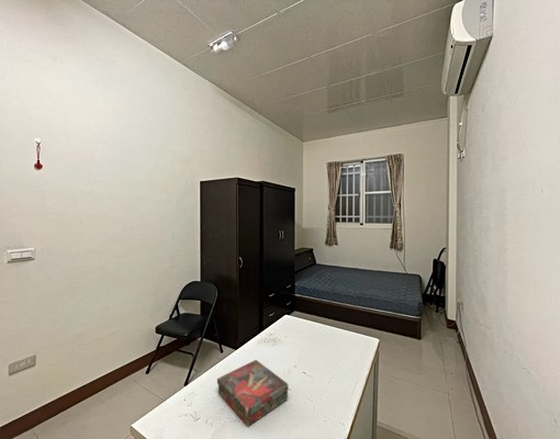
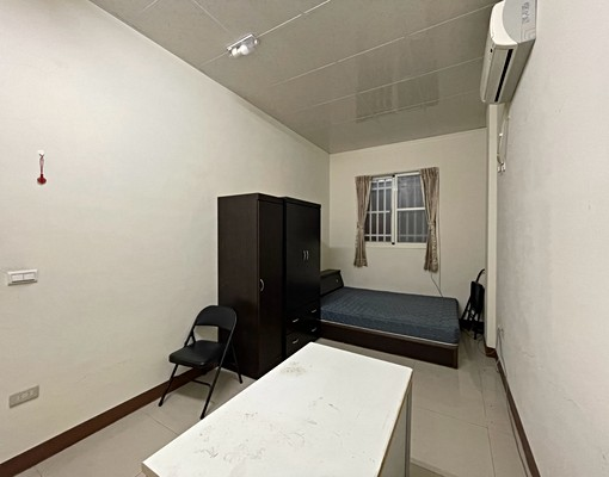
- book [216,359,289,428]
